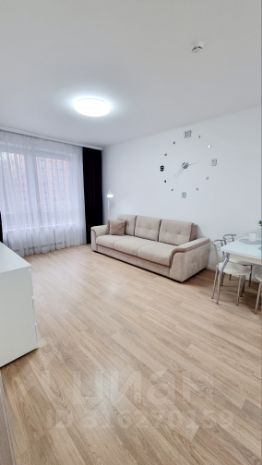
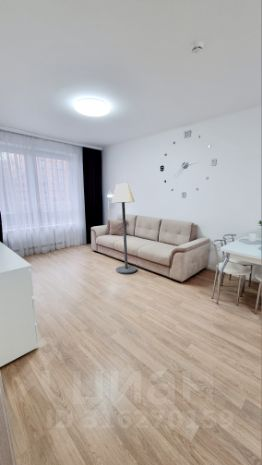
+ floor lamp [111,183,138,274]
